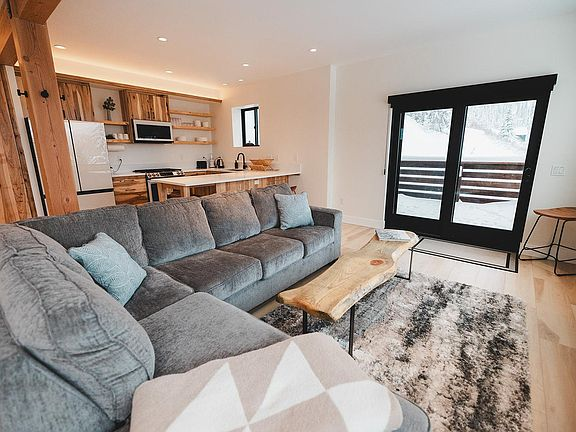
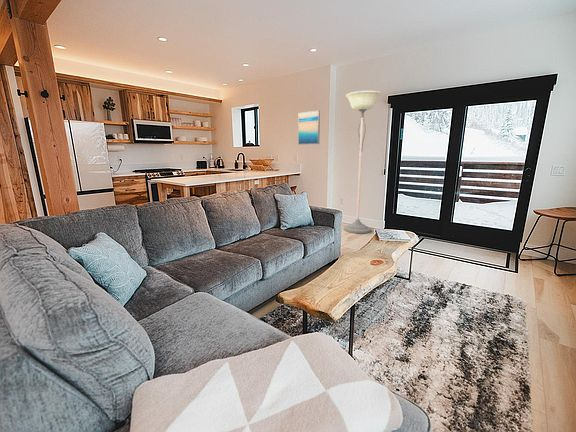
+ wall art [297,110,321,146]
+ floor lamp [343,90,383,234]
